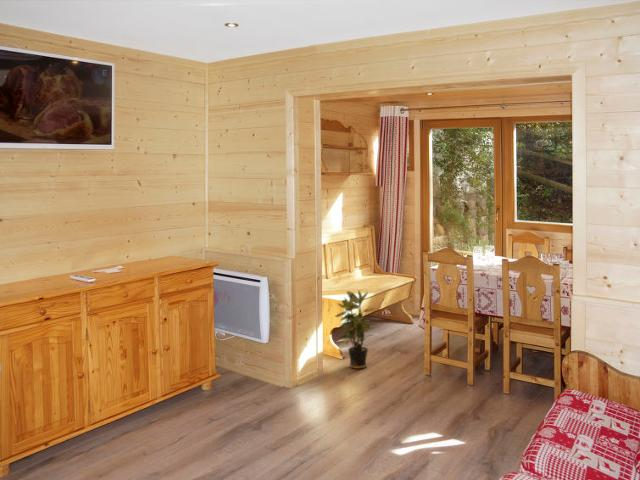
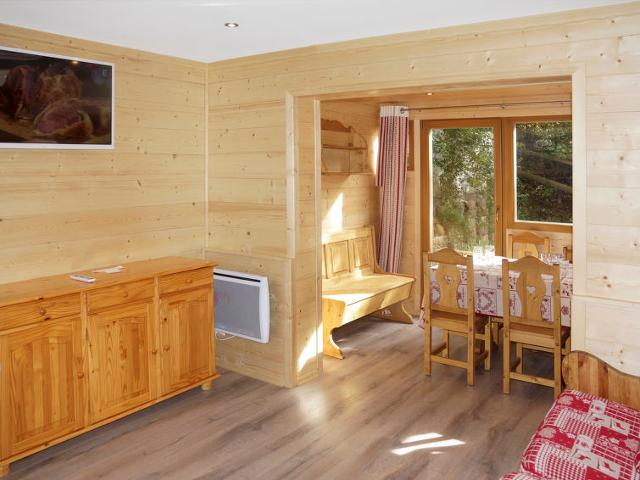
- potted plant [334,290,377,370]
